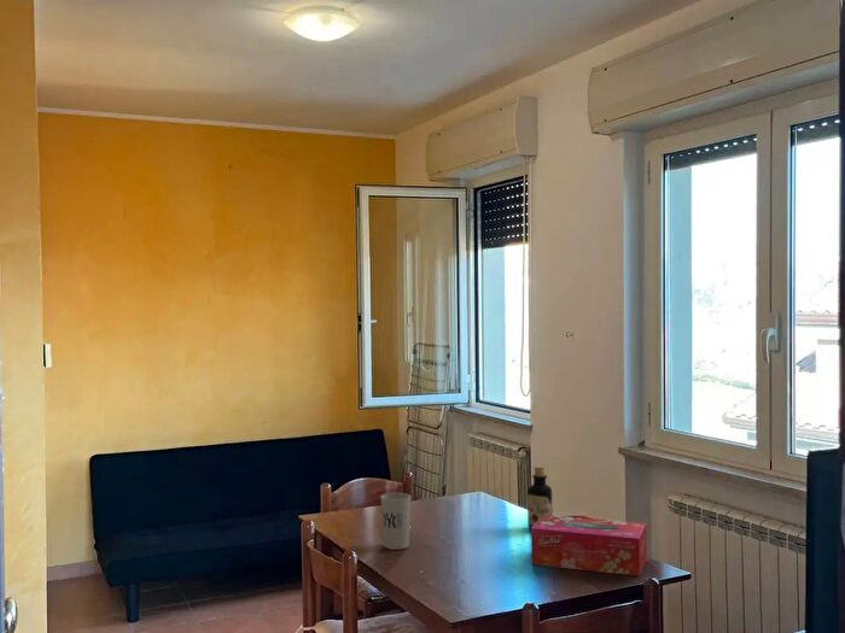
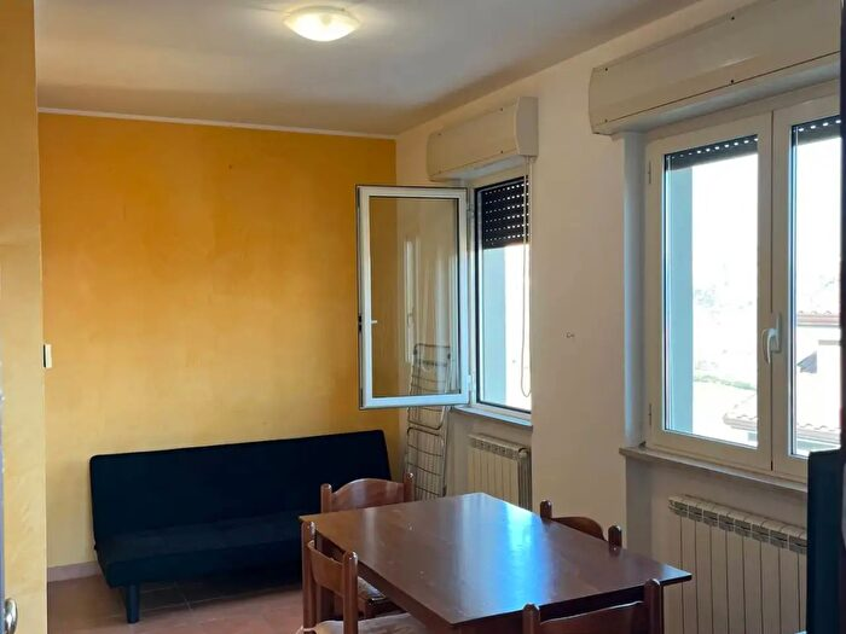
- cup [379,492,413,551]
- bottle [526,464,553,531]
- tissue box [530,515,648,578]
